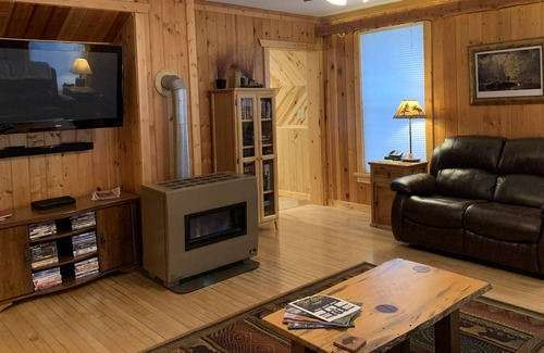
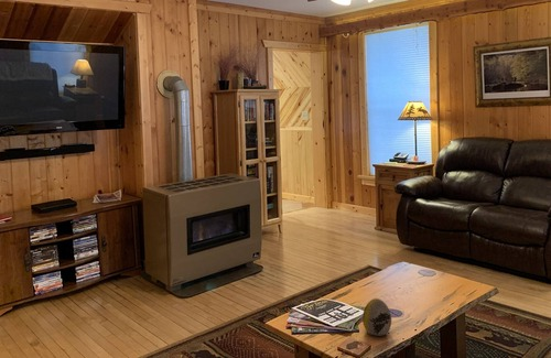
+ decorative egg [361,297,392,337]
